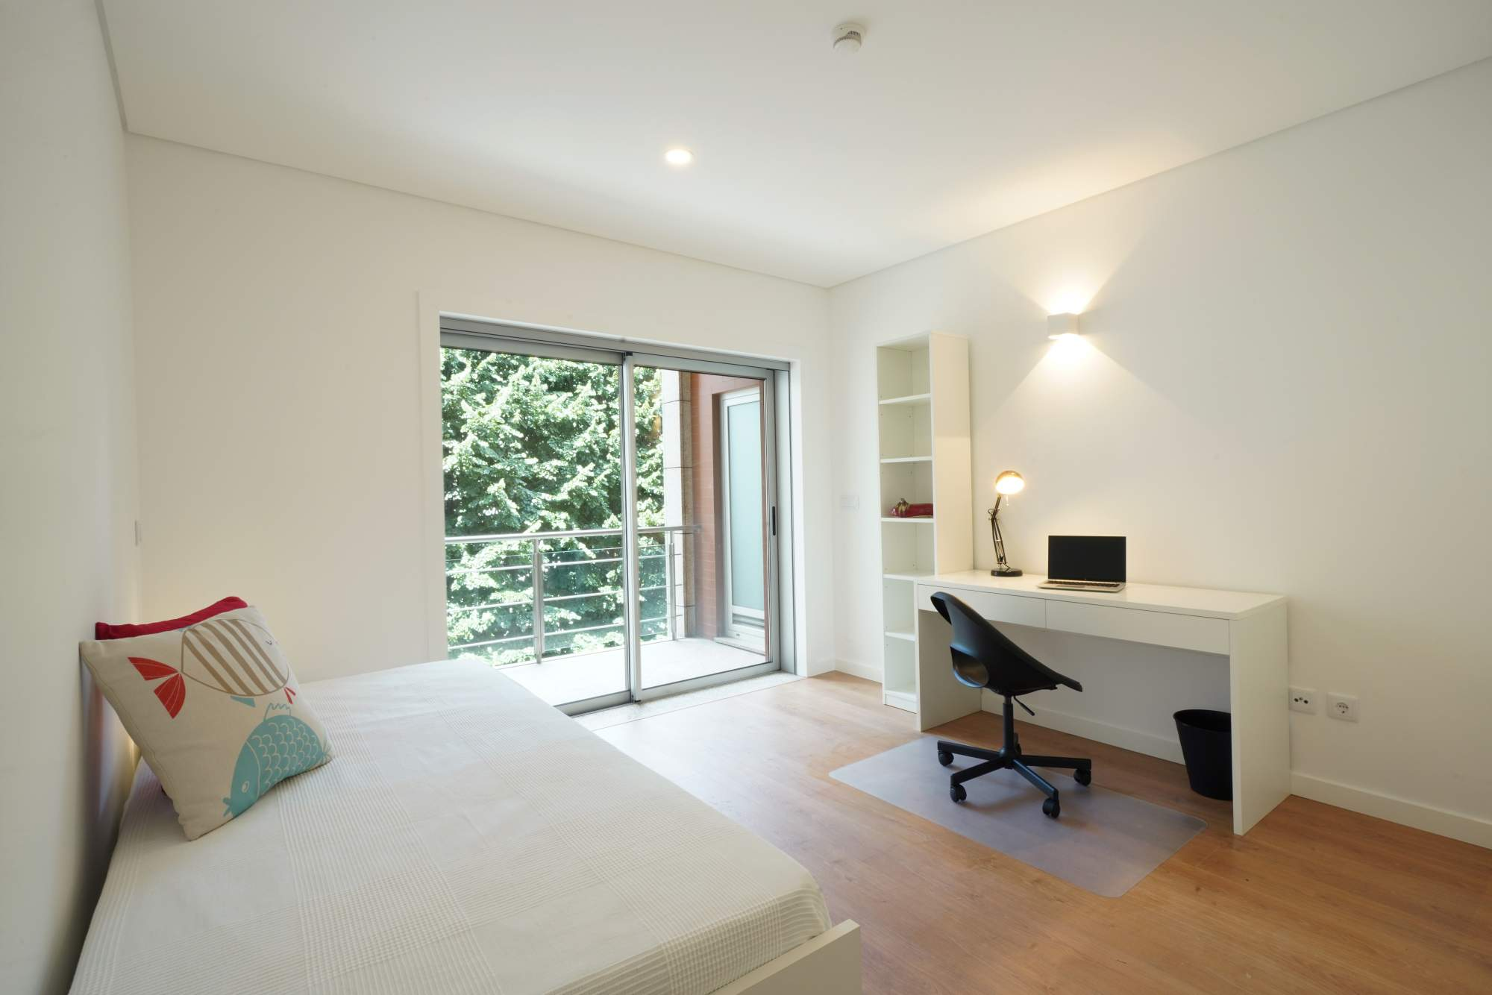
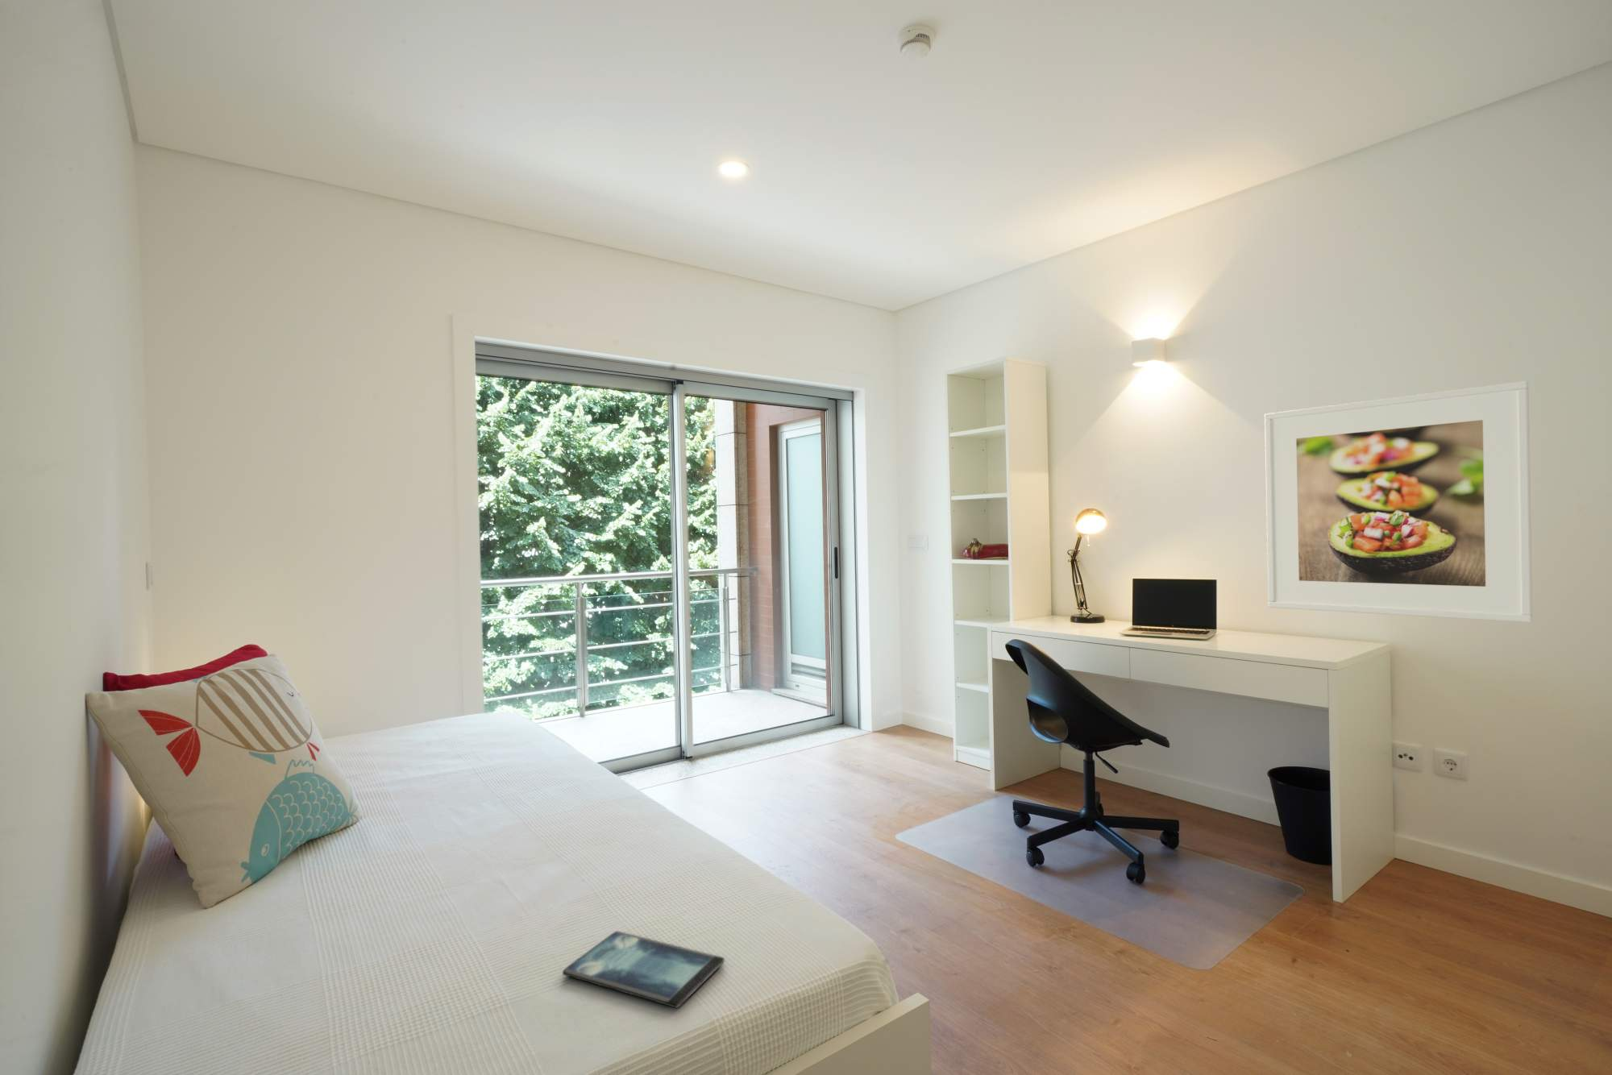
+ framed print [1264,380,1533,624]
+ tablet [561,930,724,1009]
